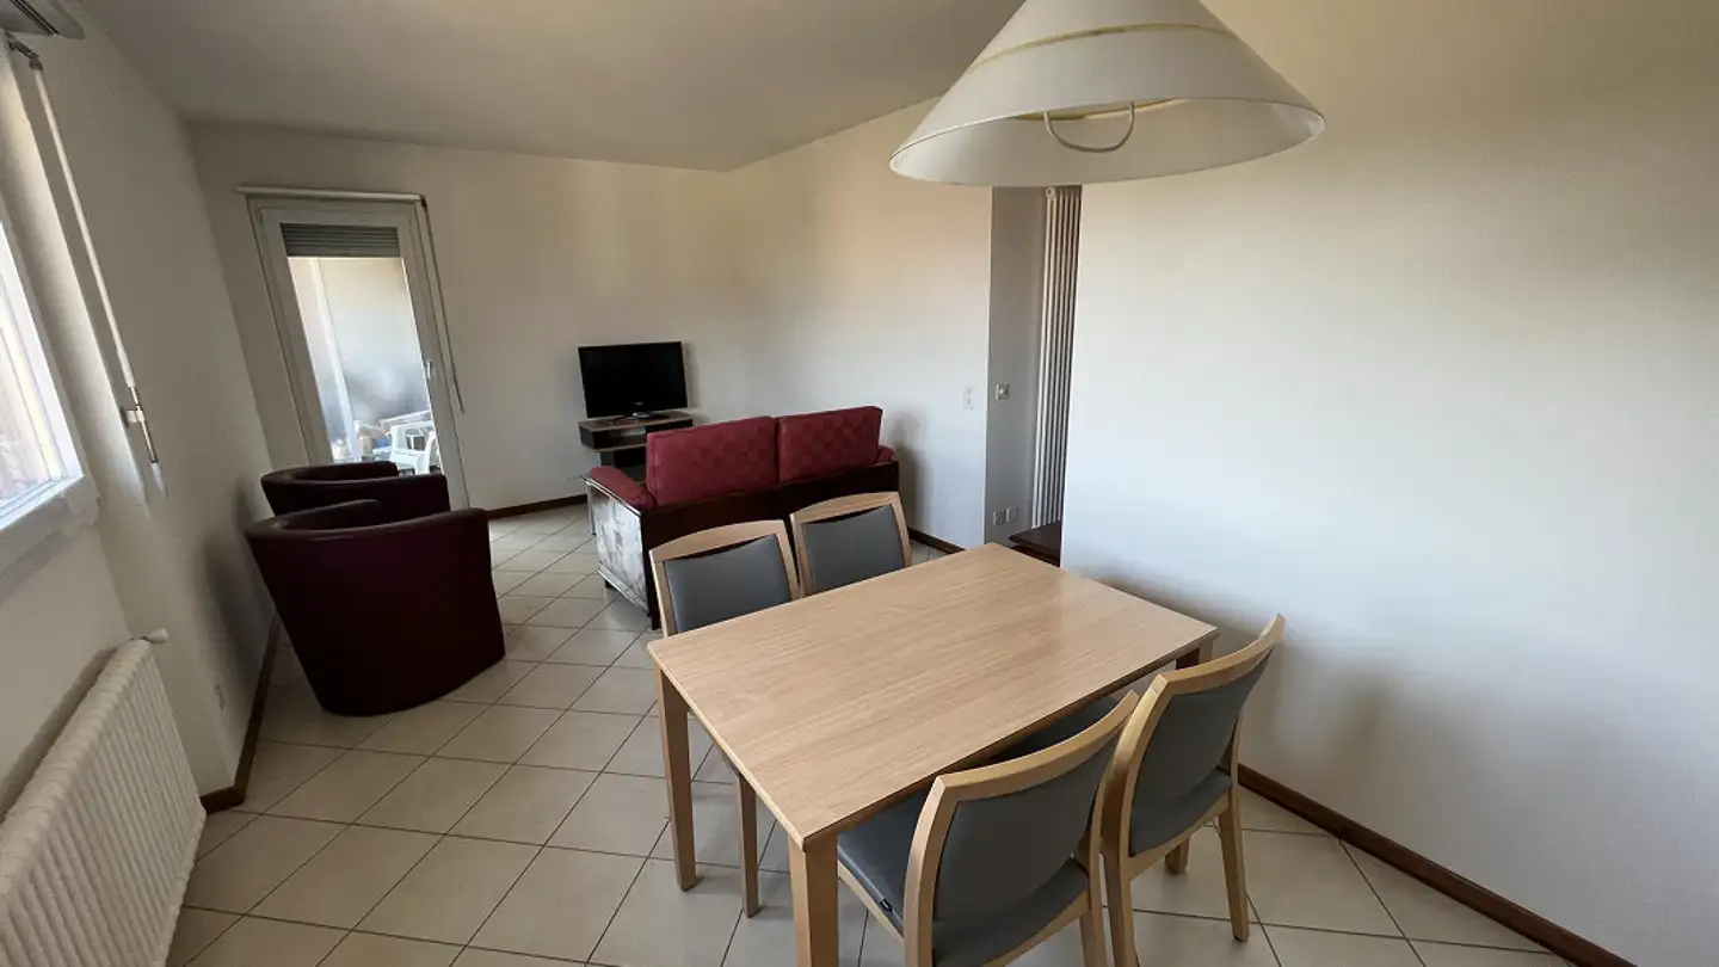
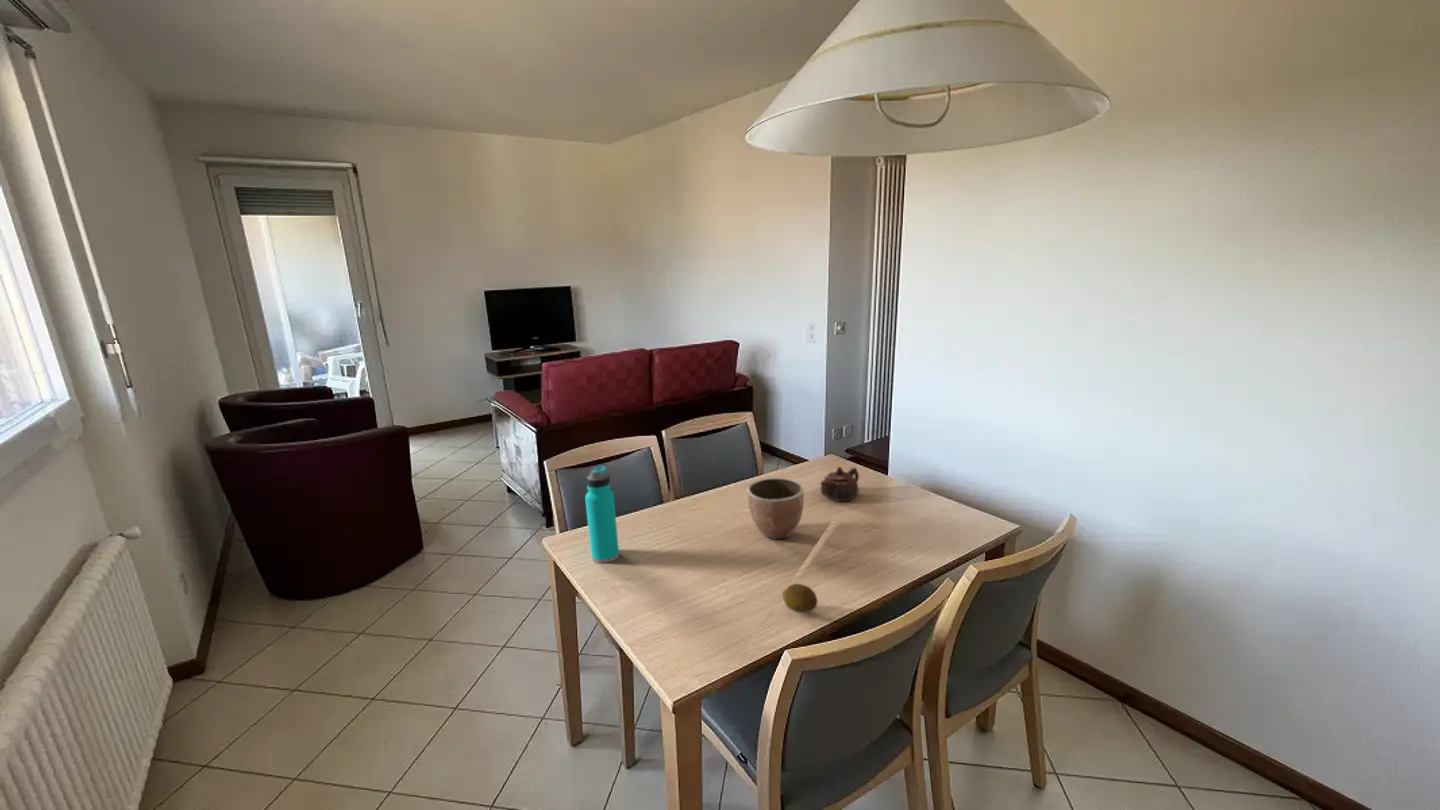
+ teapot [820,466,860,503]
+ decorative bowl [746,477,805,541]
+ water bottle [584,465,620,564]
+ fruit [781,583,819,614]
